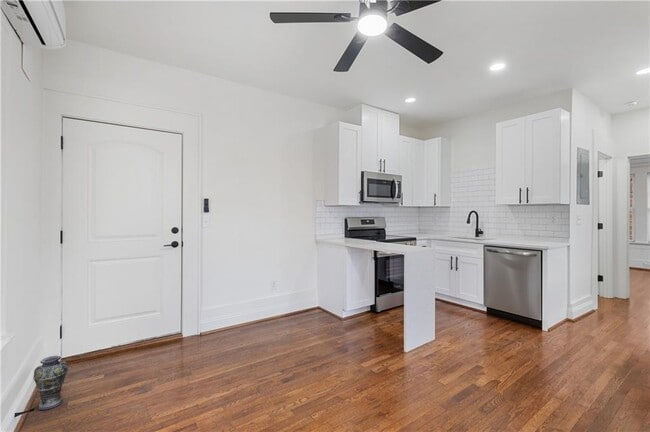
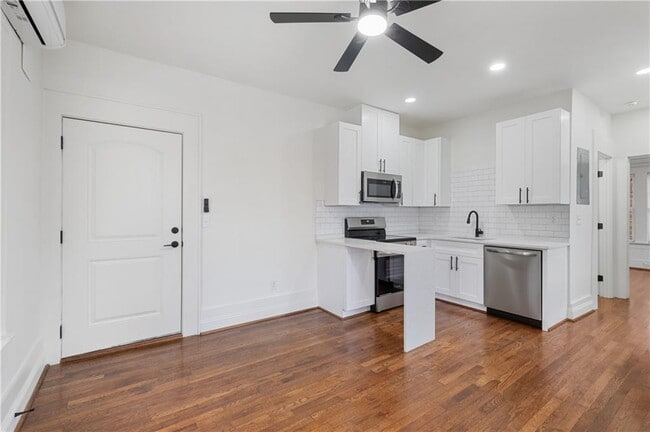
- vase [32,355,69,411]
